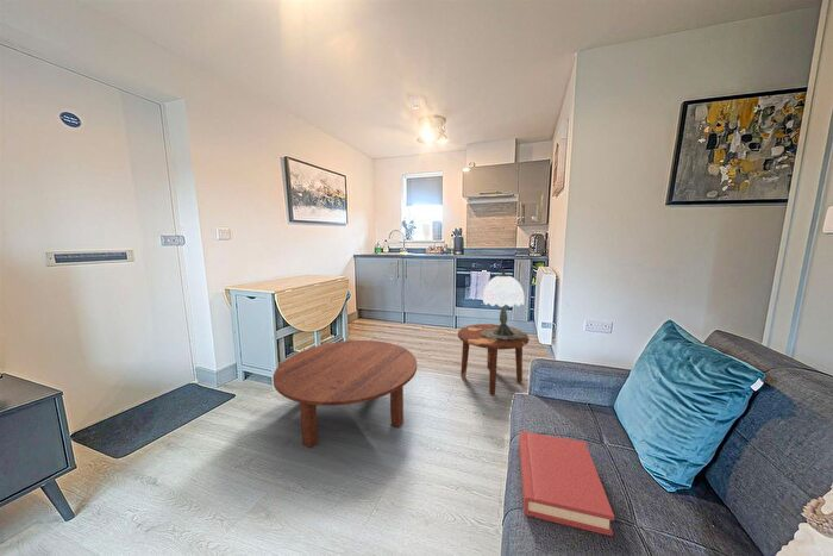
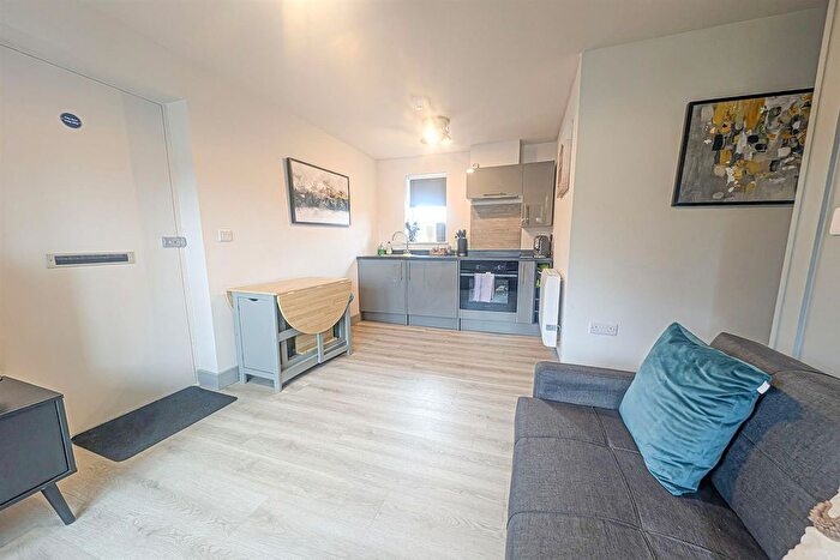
- coffee table [271,339,418,449]
- hardback book [518,430,615,537]
- table lamp [476,268,528,339]
- side table [457,323,531,396]
